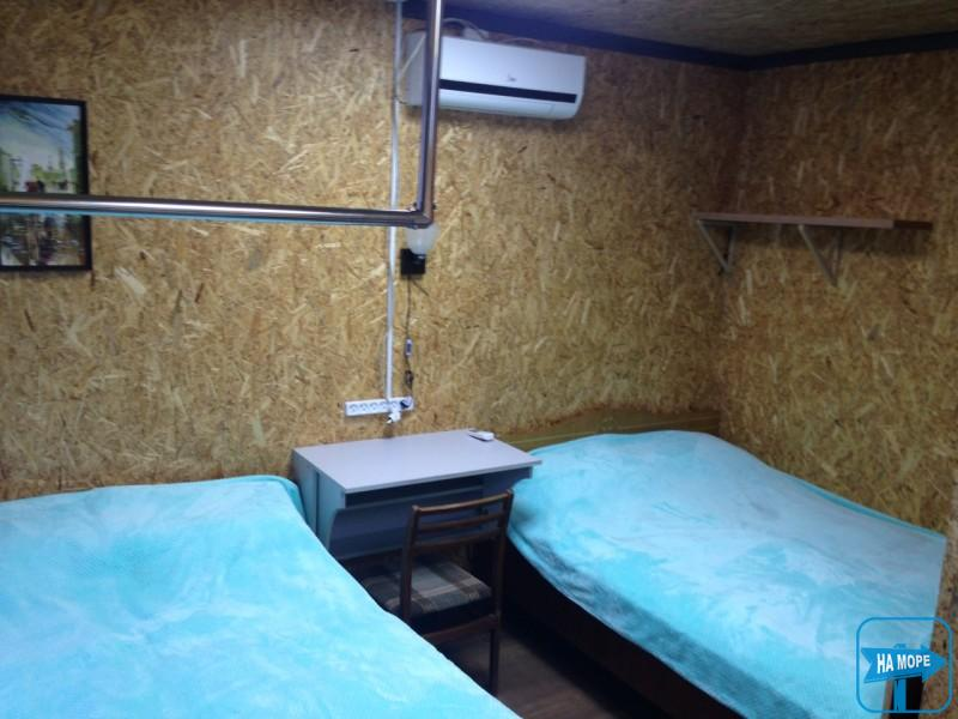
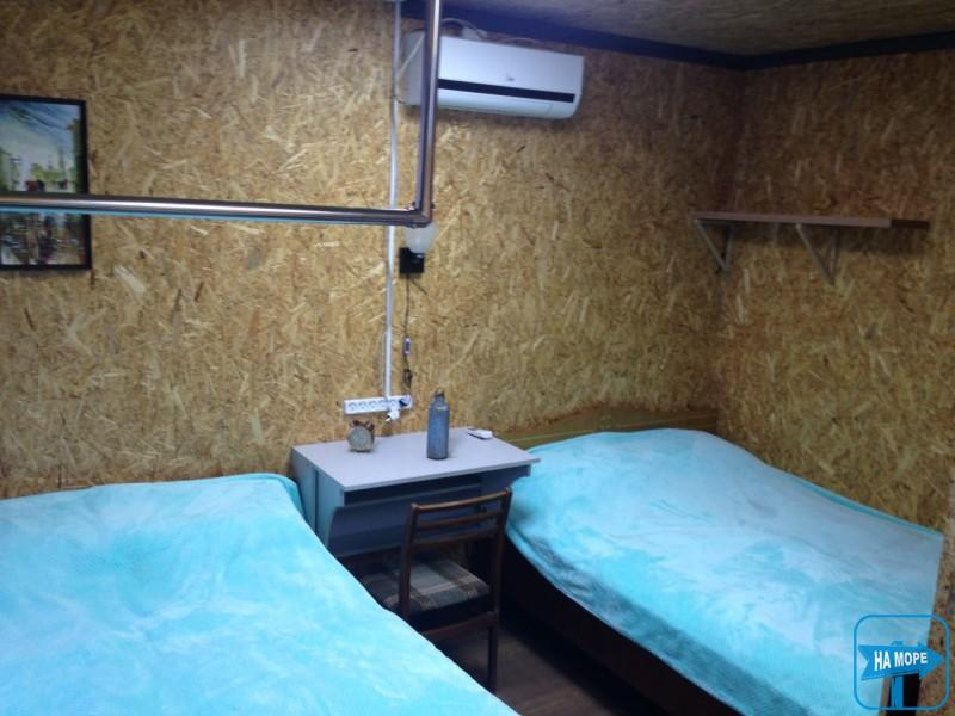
+ water bottle [425,387,451,461]
+ alarm clock [346,413,377,455]
